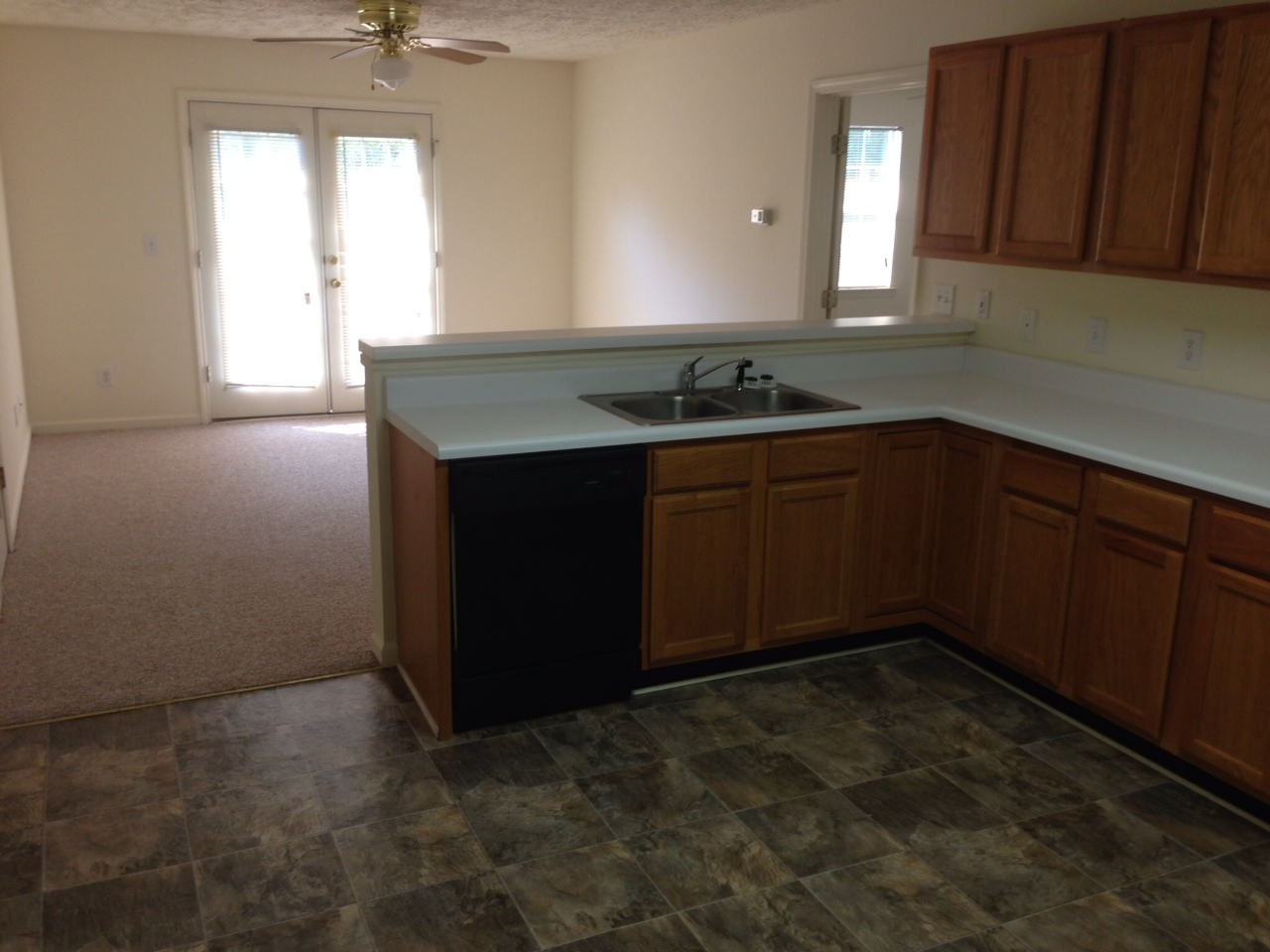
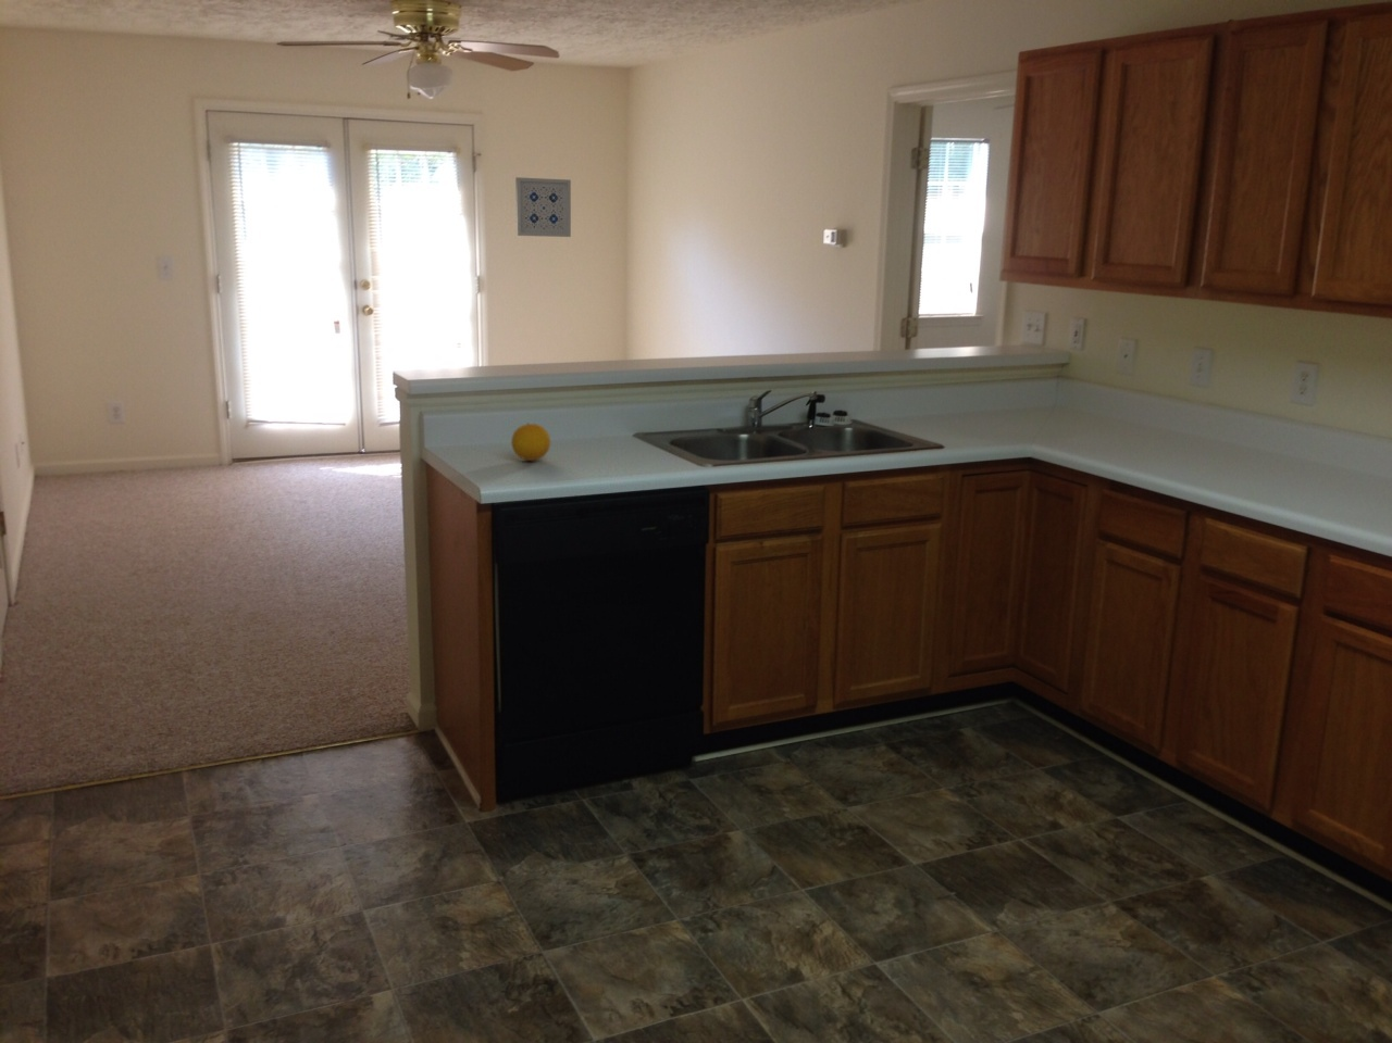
+ wall art [514,176,572,238]
+ fruit [510,422,551,461]
